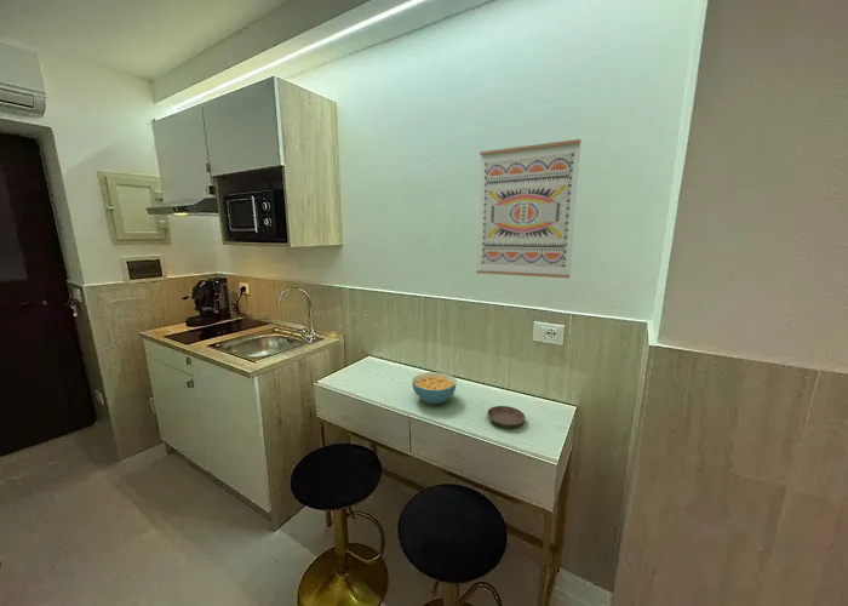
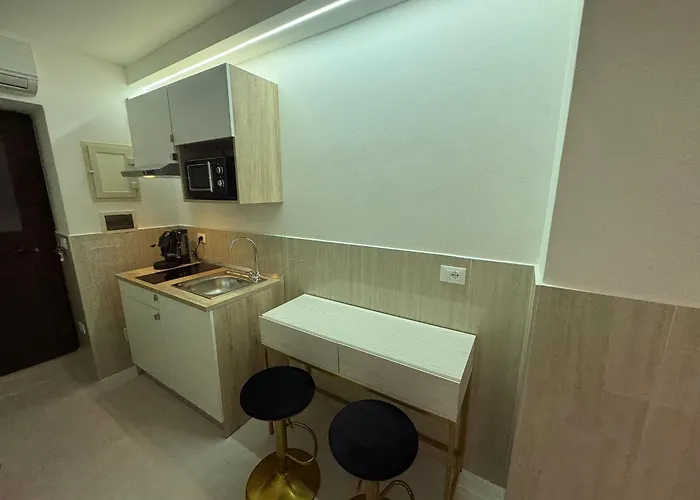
- cereal bowl [411,371,458,405]
- wall art [475,138,581,279]
- saucer [486,405,526,429]
